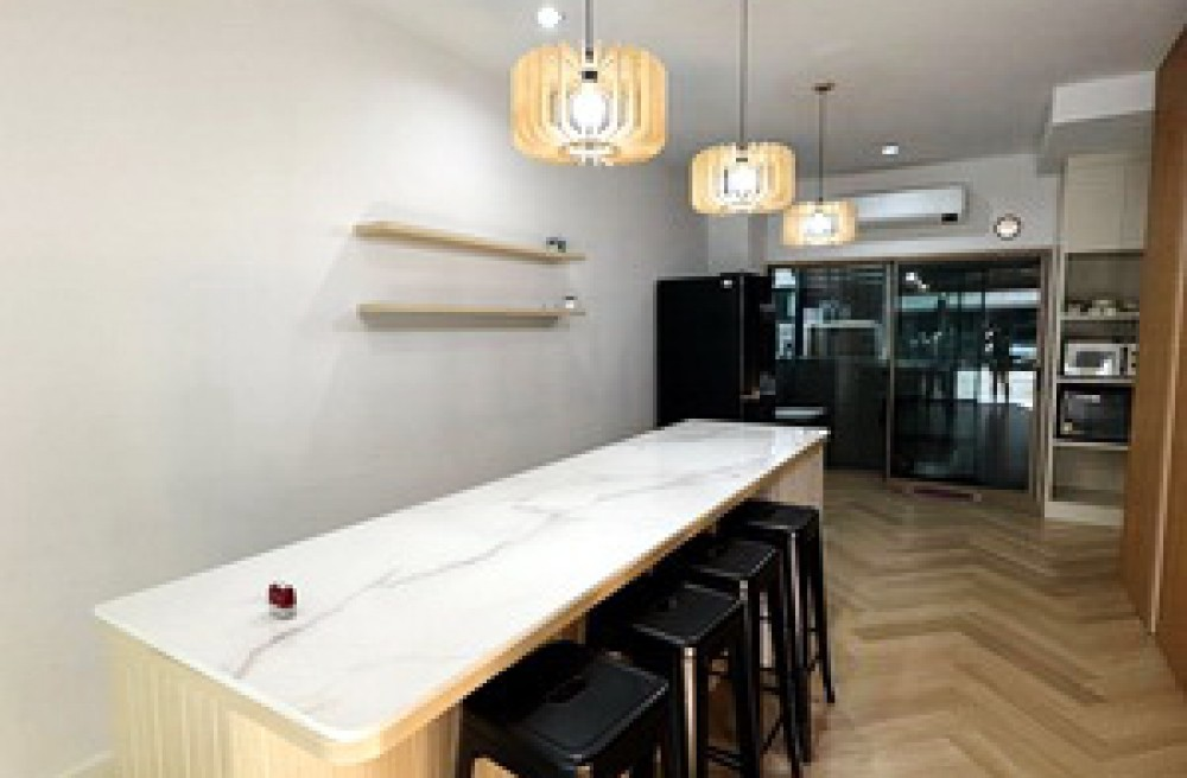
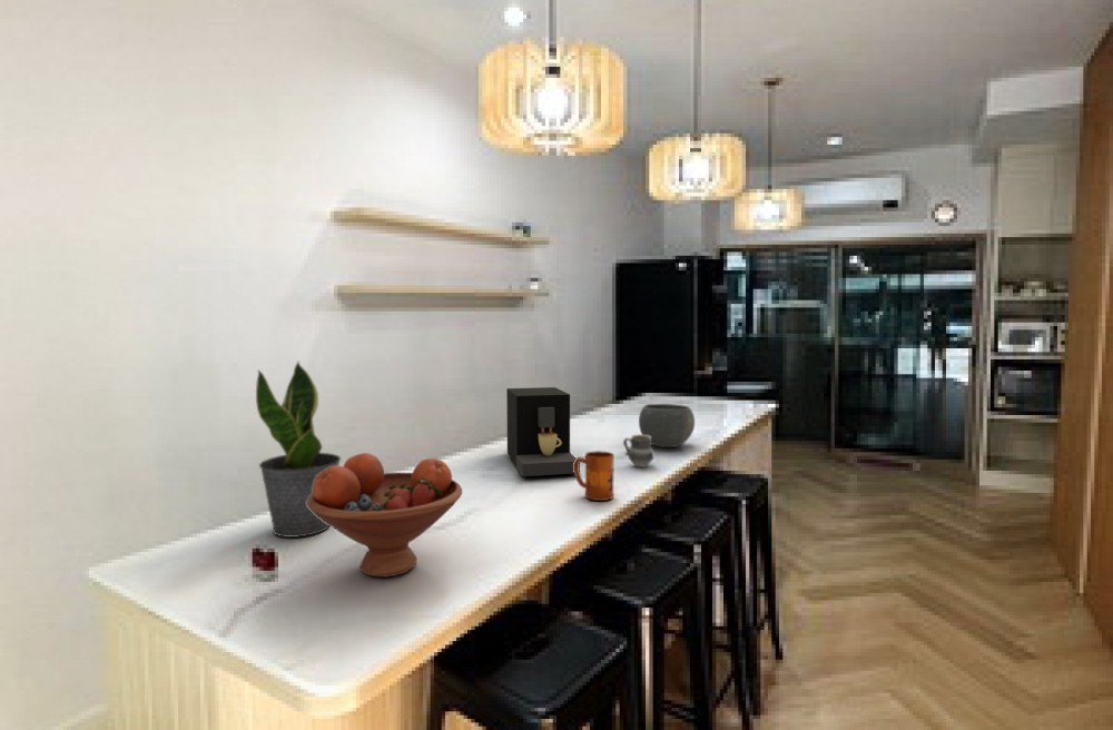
+ coffee maker [505,386,581,477]
+ fruit bowl [307,452,463,579]
+ potted plant [255,361,342,539]
+ cup [622,433,654,468]
+ bowl [638,403,696,448]
+ mug [573,450,614,502]
